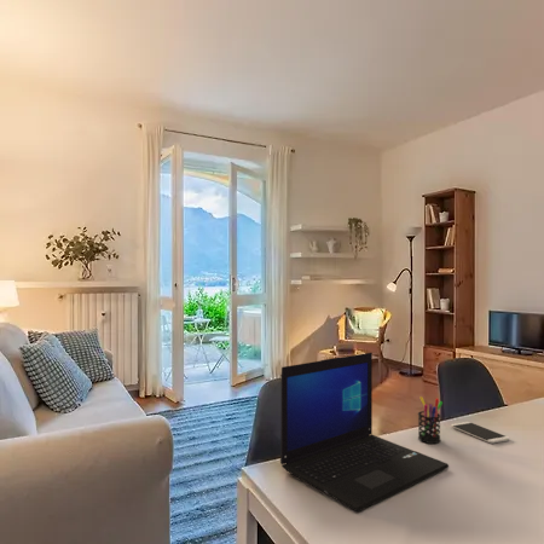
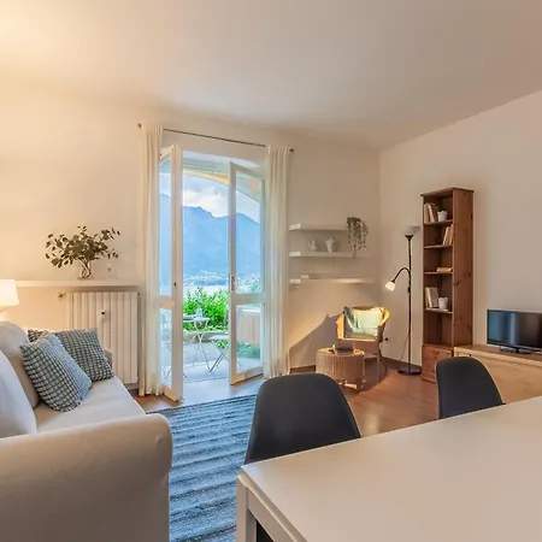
- smartphone [451,421,510,445]
- laptop [279,352,450,513]
- pen holder [417,395,444,445]
